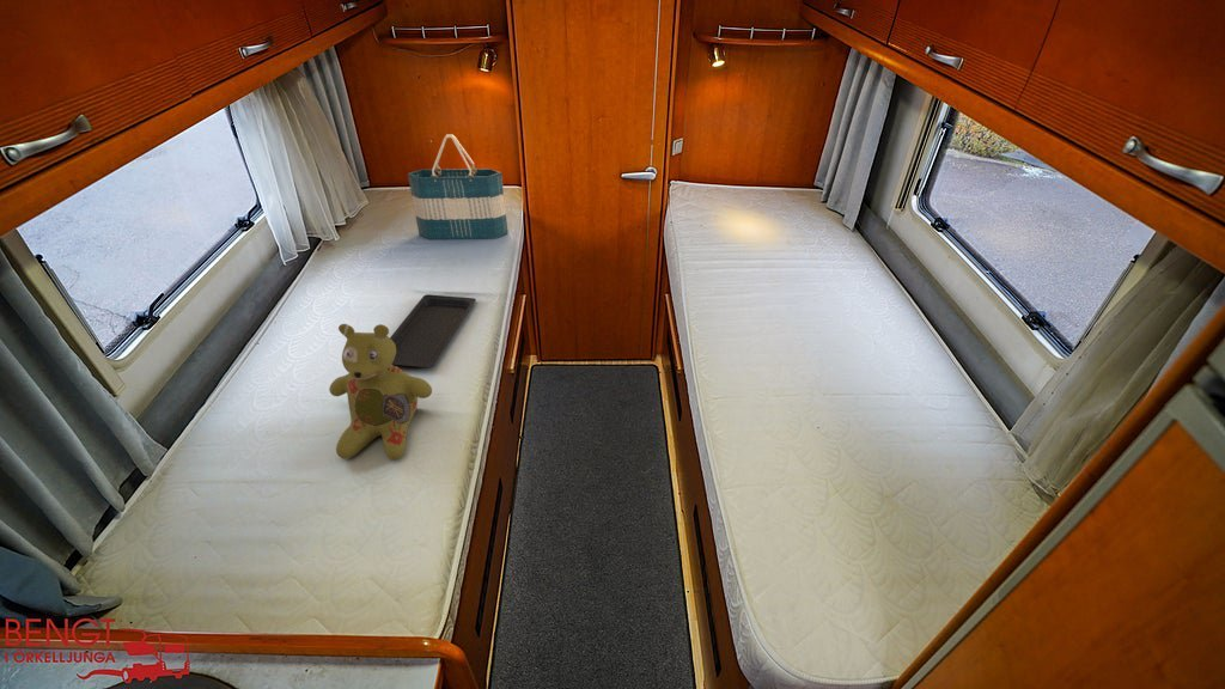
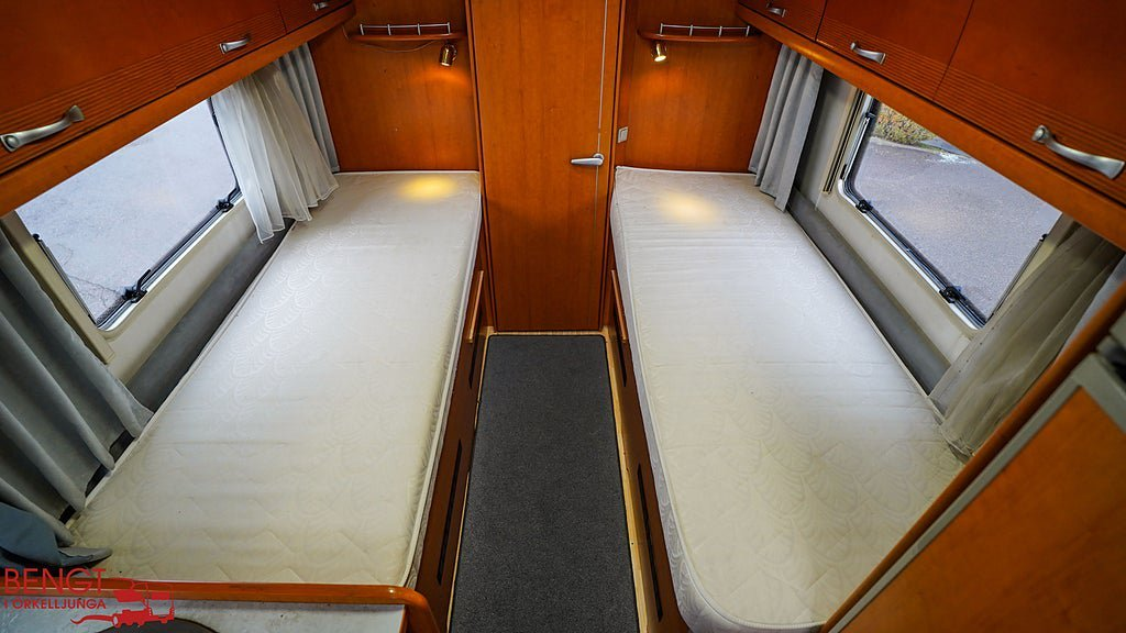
- tote bag [407,133,510,240]
- stuffed bear [328,323,433,461]
- serving tray [389,293,477,368]
